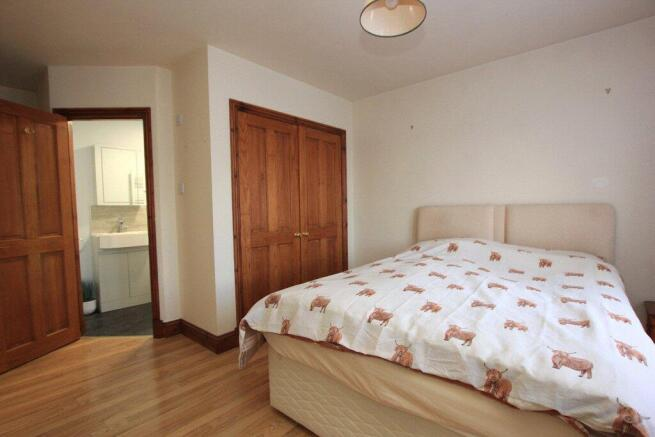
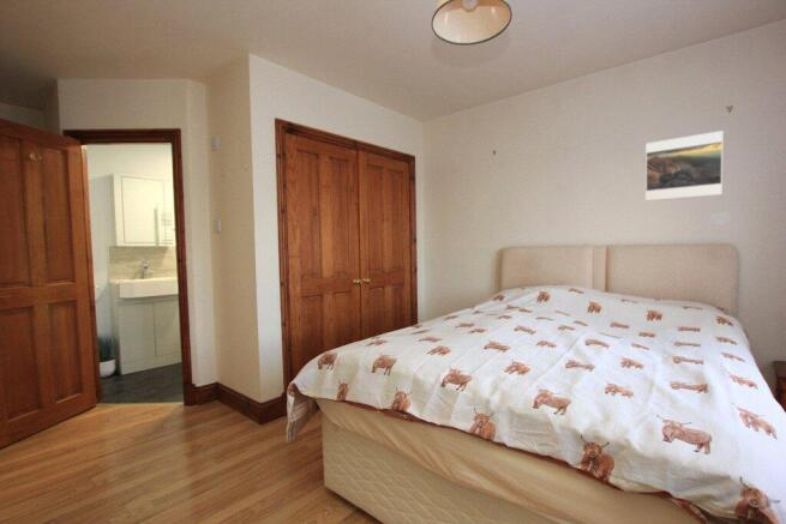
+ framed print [644,130,724,201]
